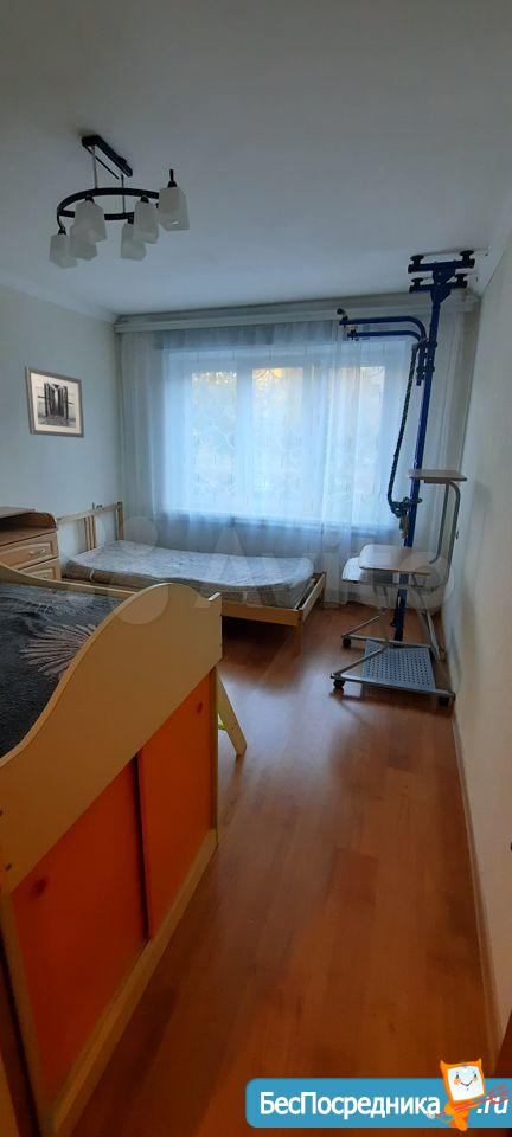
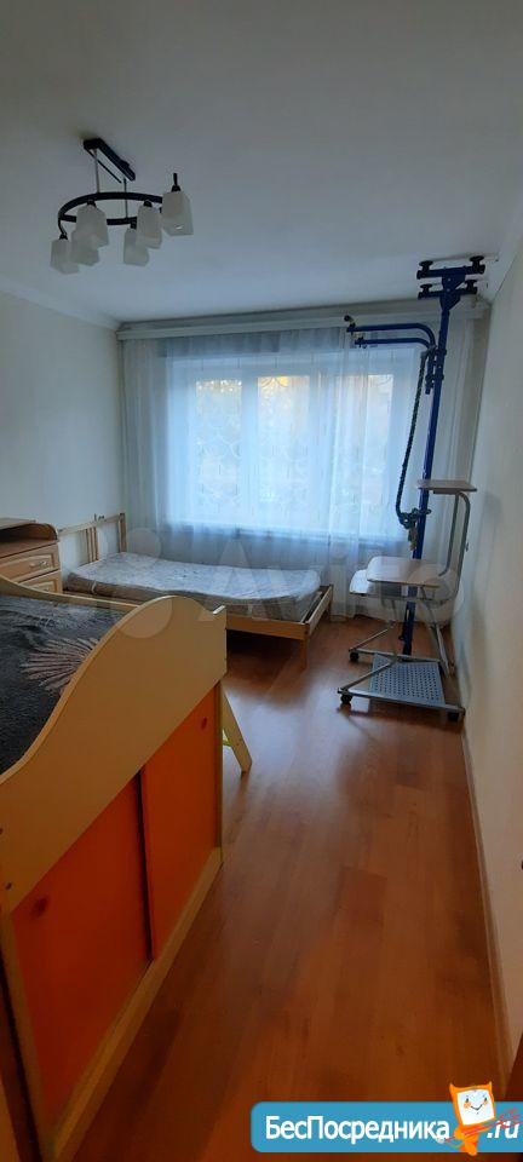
- wall art [24,366,85,439]
